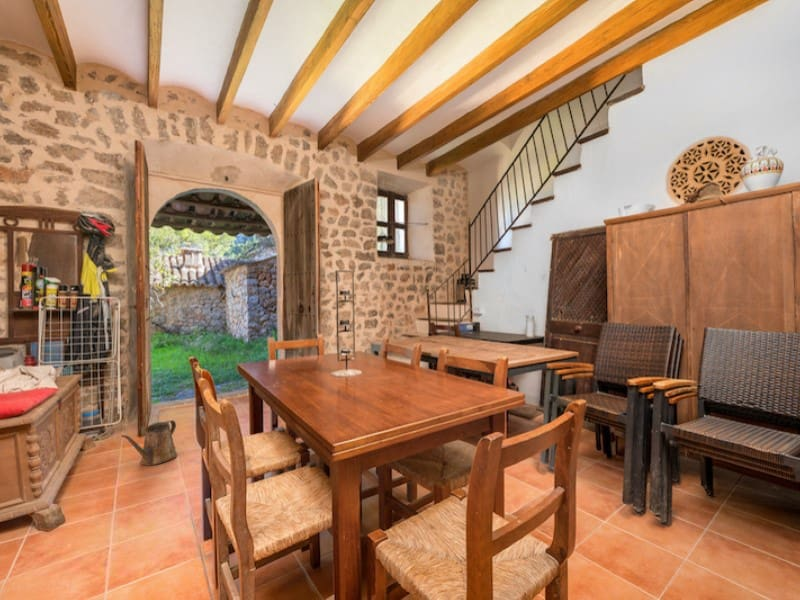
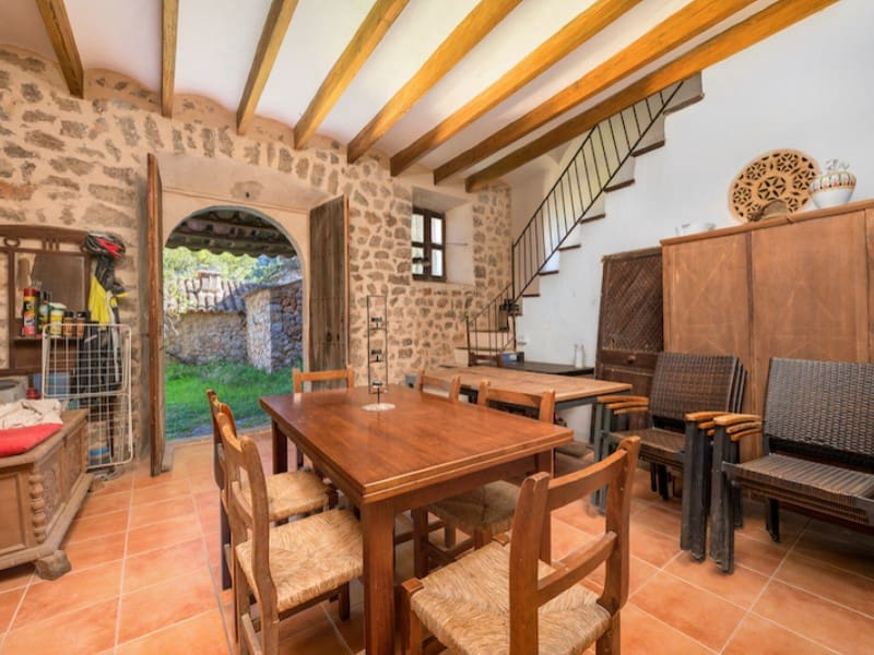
- watering can [120,419,178,467]
